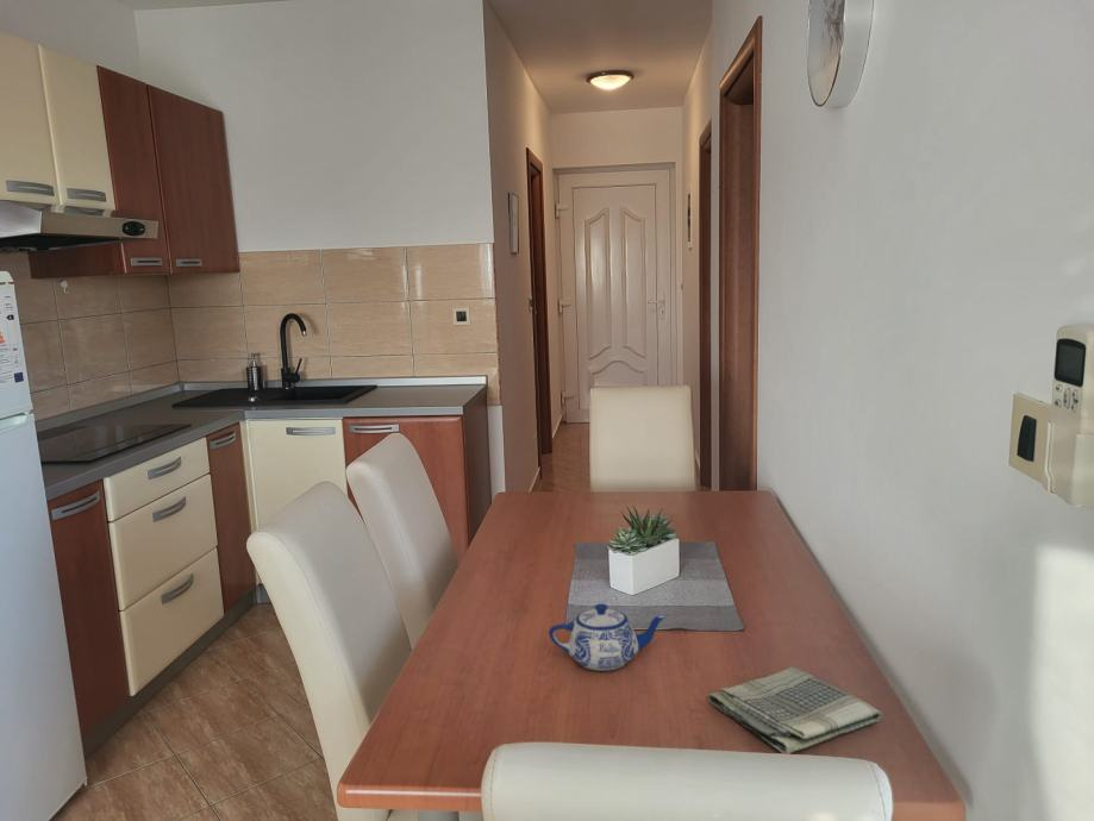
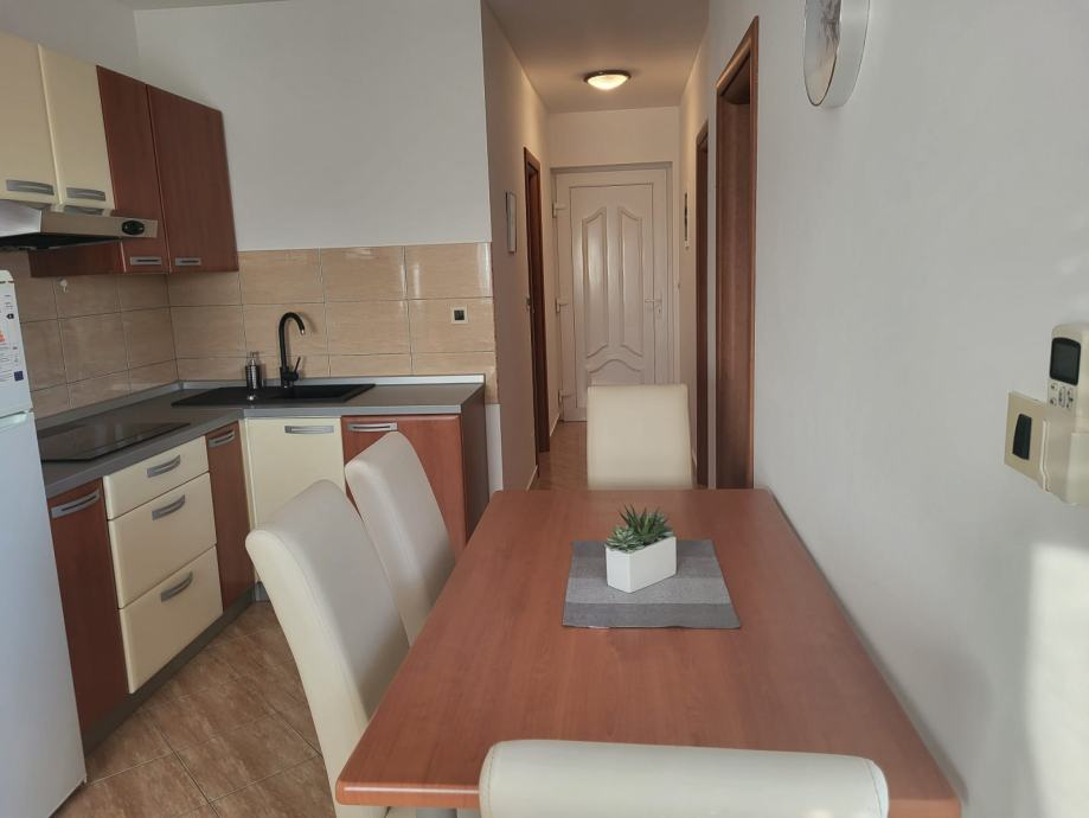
- dish towel [706,665,883,754]
- teapot [548,602,668,672]
